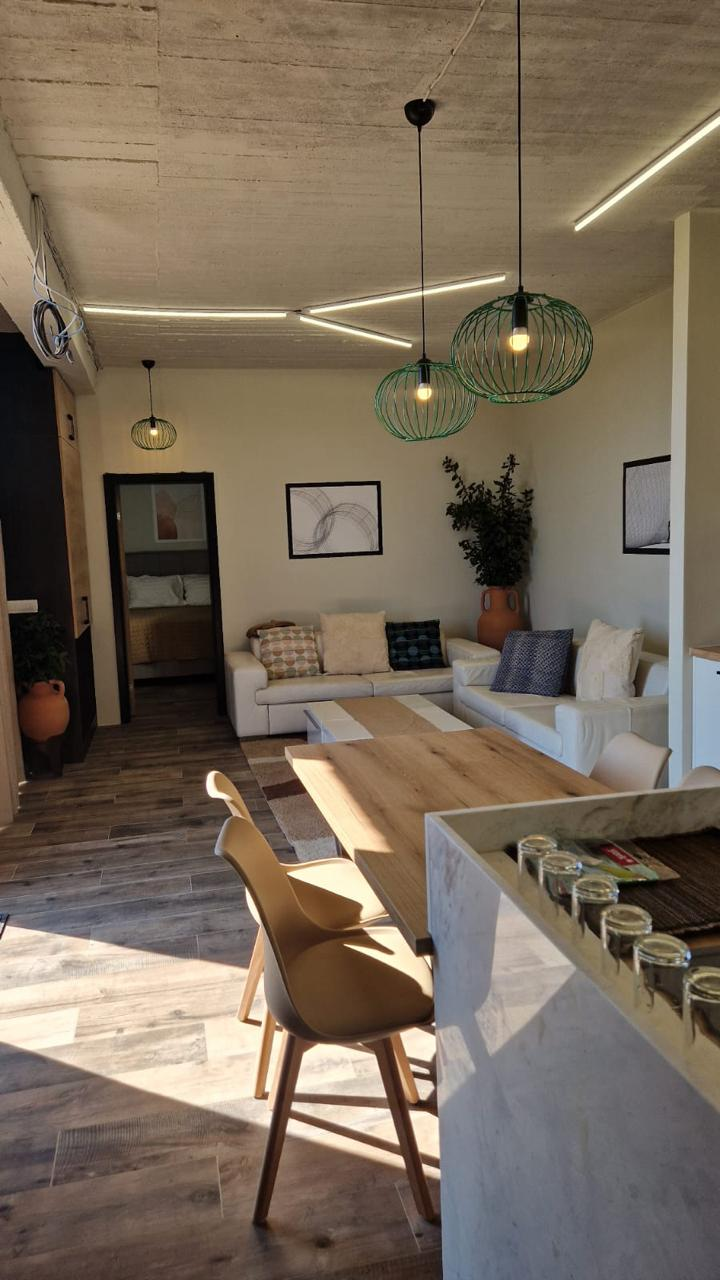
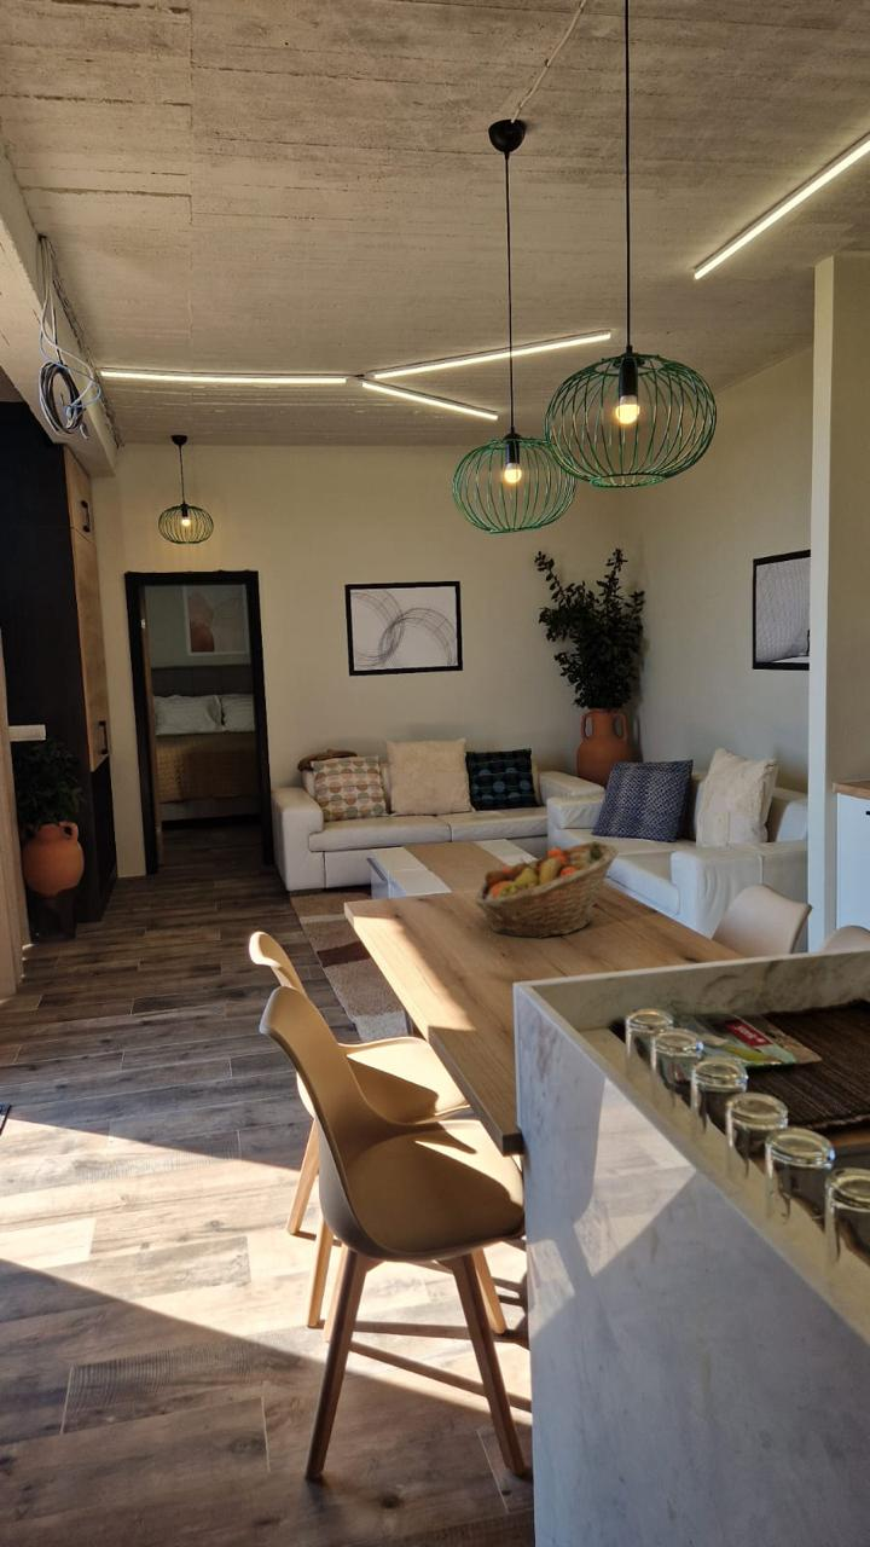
+ fruit basket [474,840,620,939]
